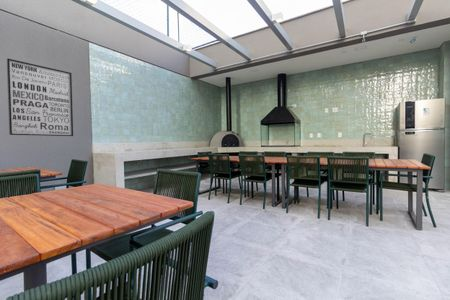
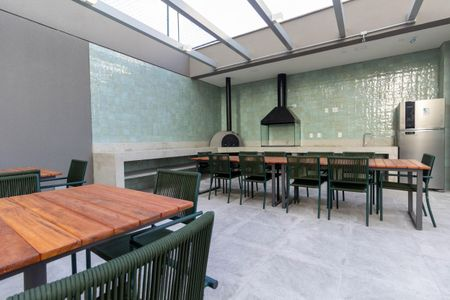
- wall art [6,58,74,137]
